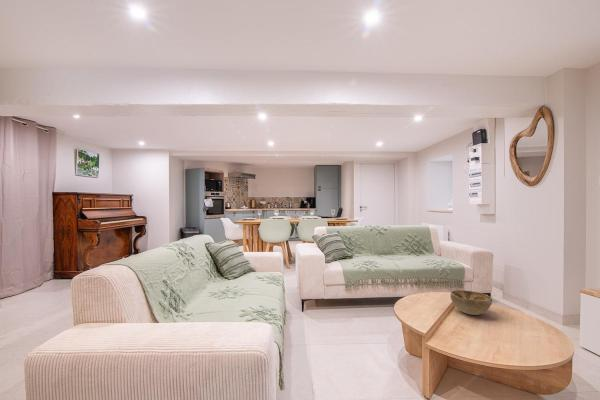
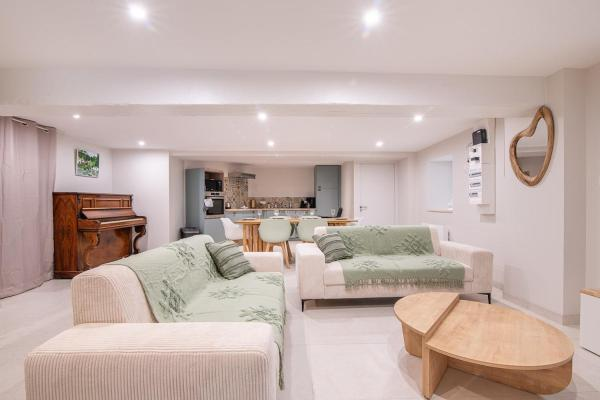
- decorative bowl [449,289,493,316]
